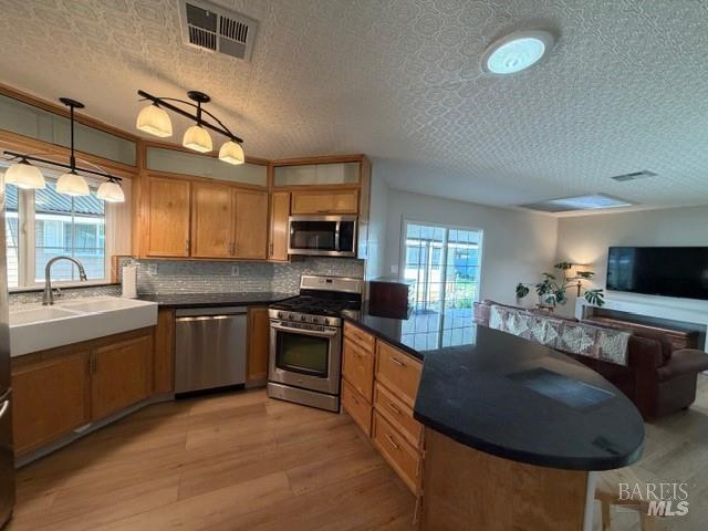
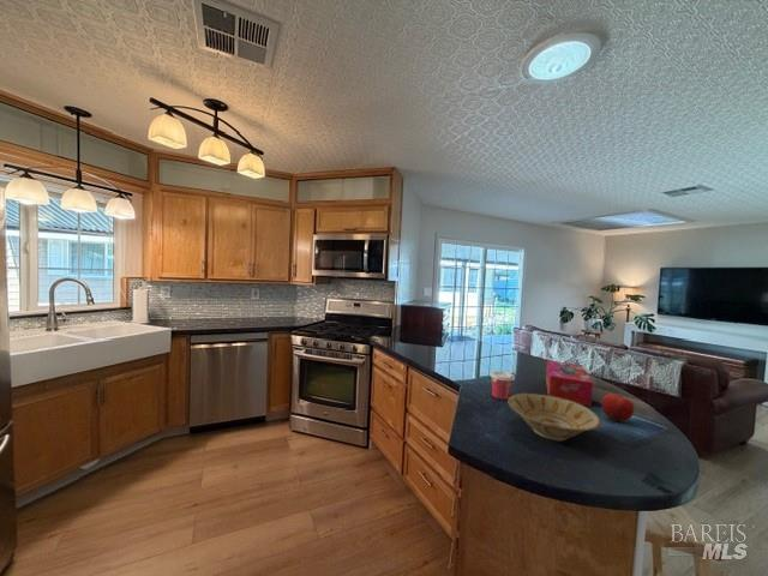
+ tissue box [545,359,594,408]
+ fruit [601,392,636,424]
+ bowl [508,392,602,442]
+ cup [488,370,516,401]
